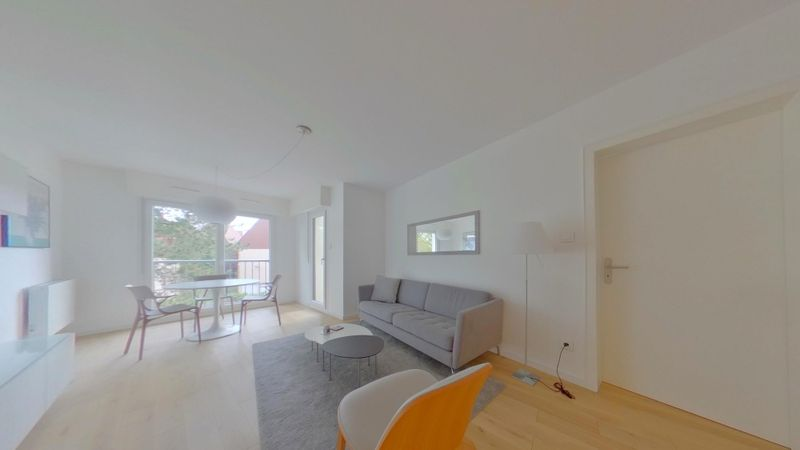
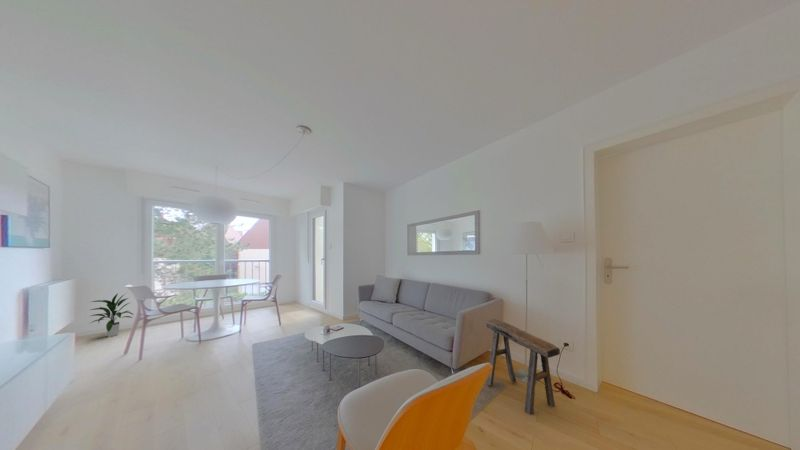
+ indoor plant [87,292,134,338]
+ stool [485,318,561,416]
